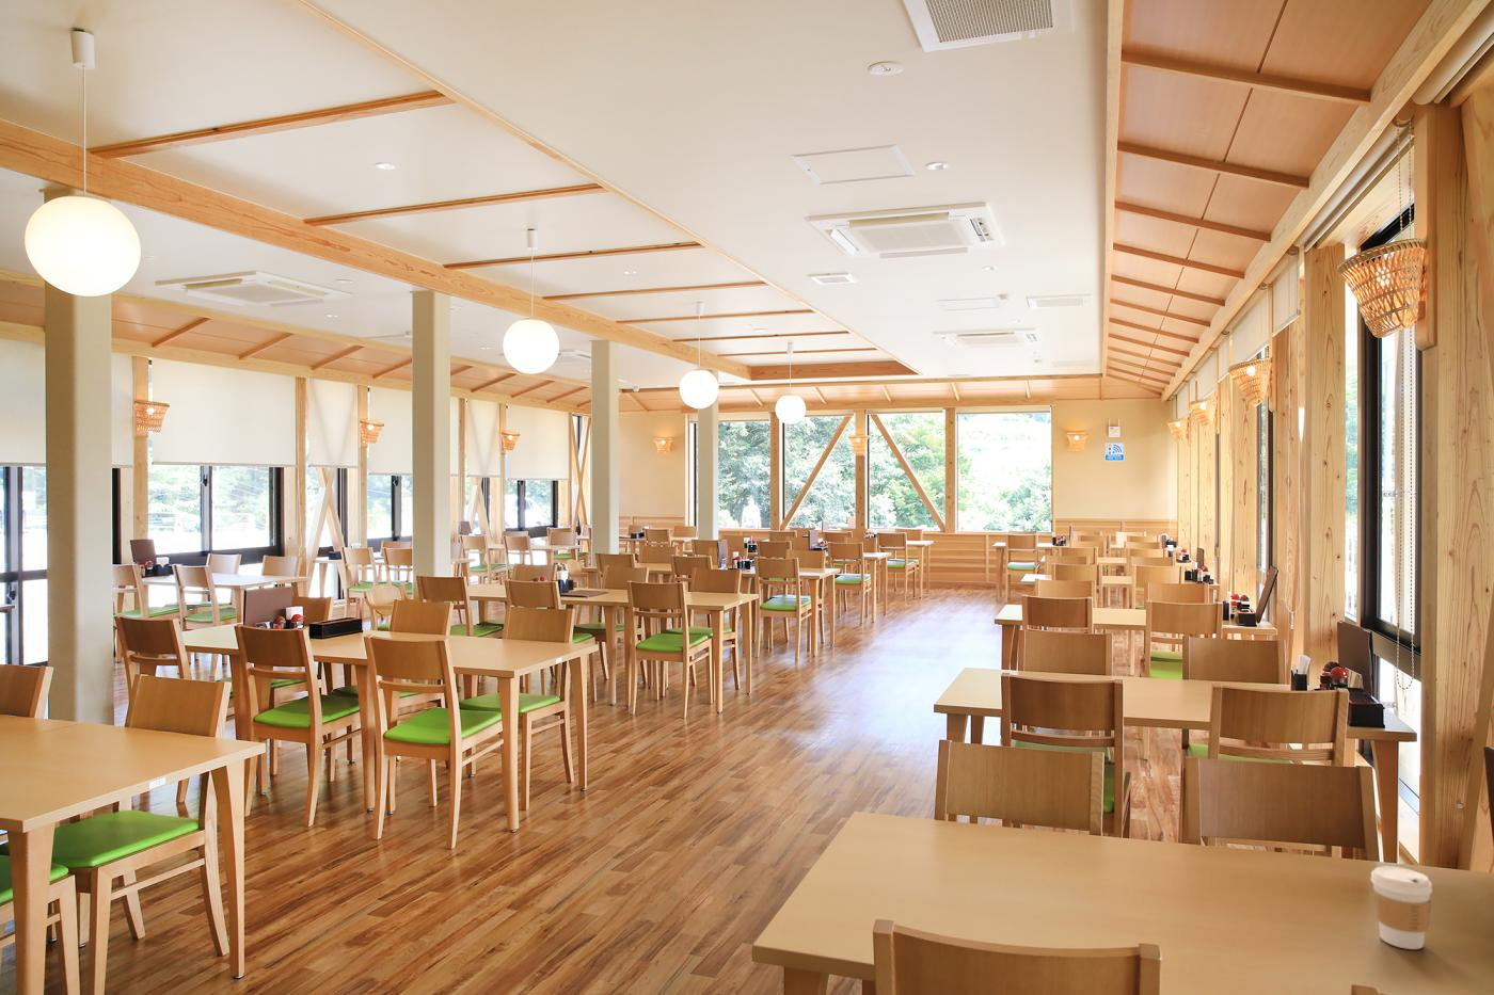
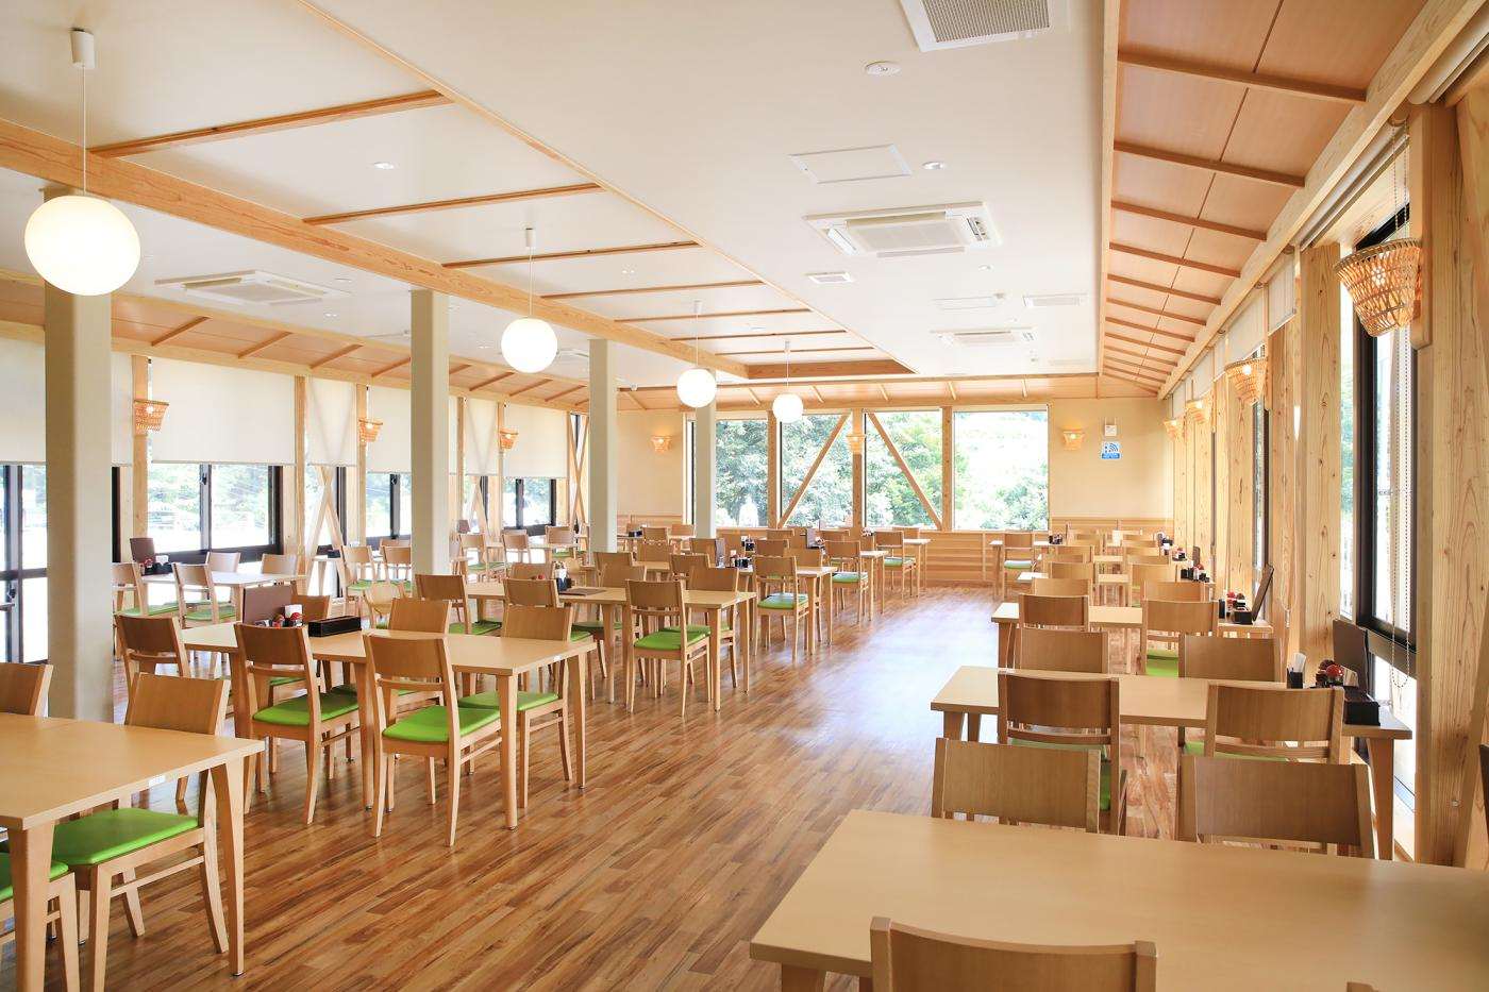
- coffee cup [1371,865,1433,951]
